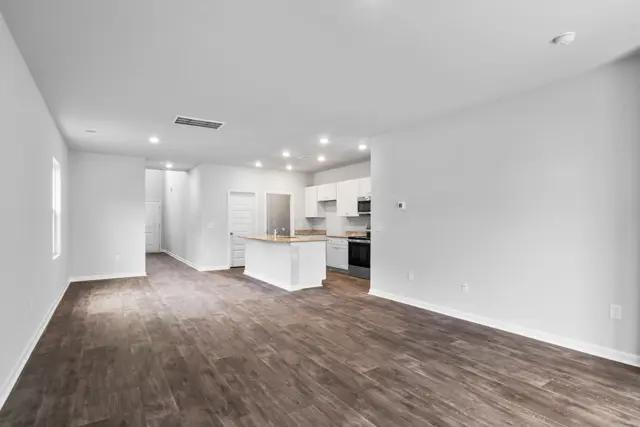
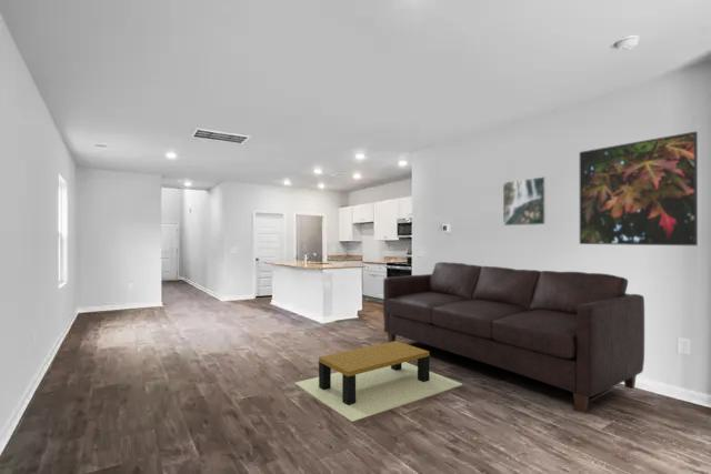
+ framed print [502,175,548,226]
+ sofa [382,261,645,414]
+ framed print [578,130,699,246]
+ coffee table [294,340,463,423]
